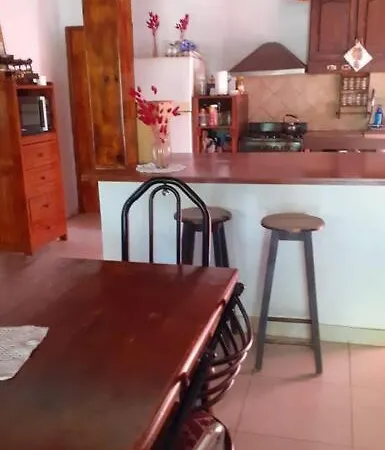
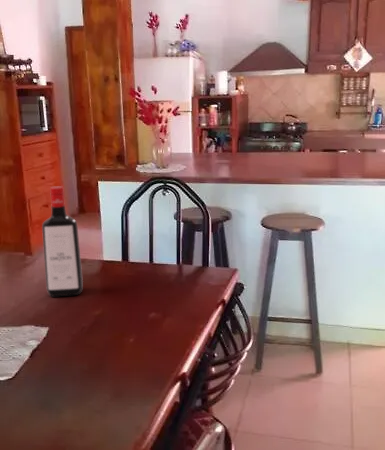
+ liquor bottle [41,185,84,297]
